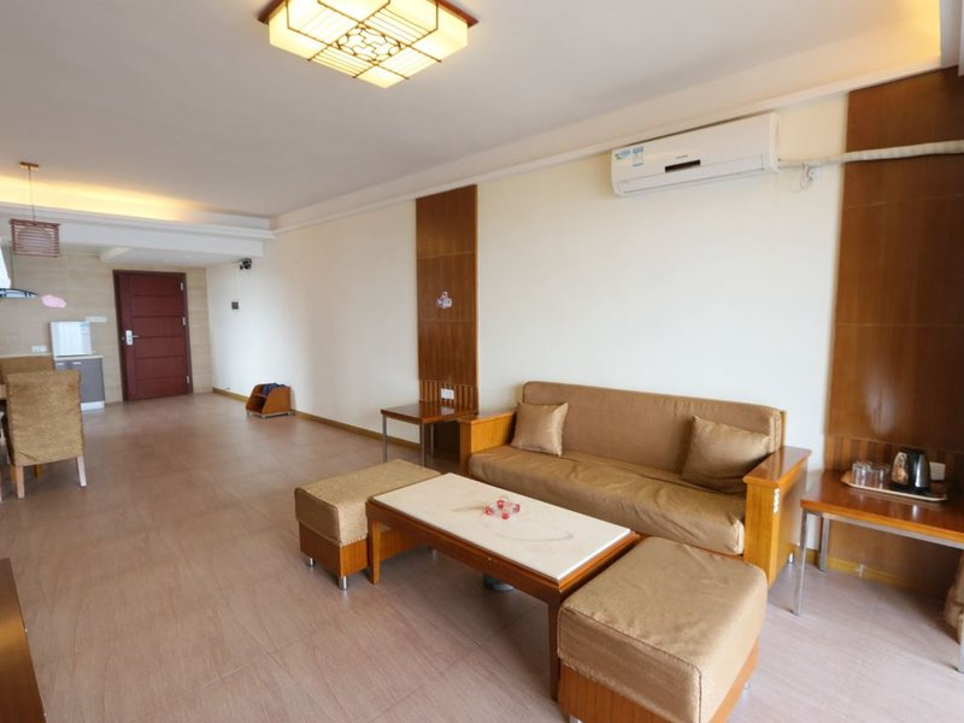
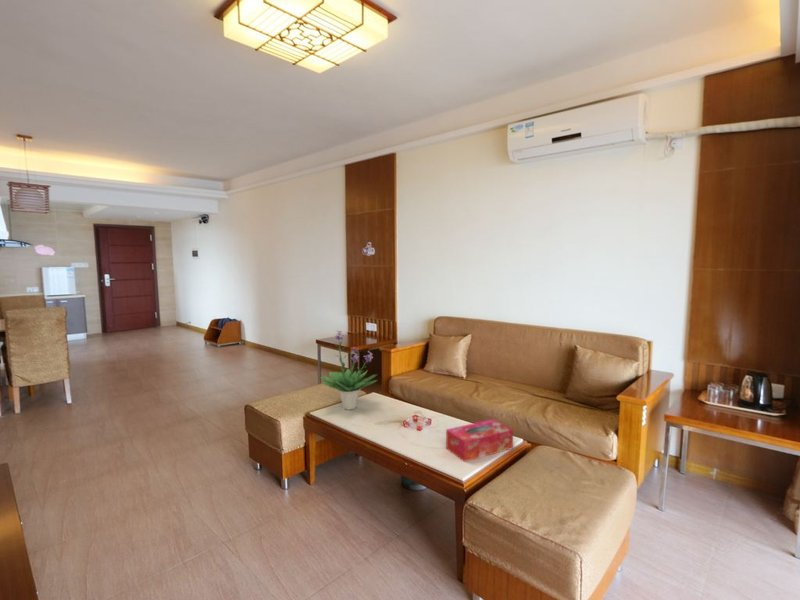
+ tissue box [445,418,514,463]
+ potted plant [319,329,379,411]
